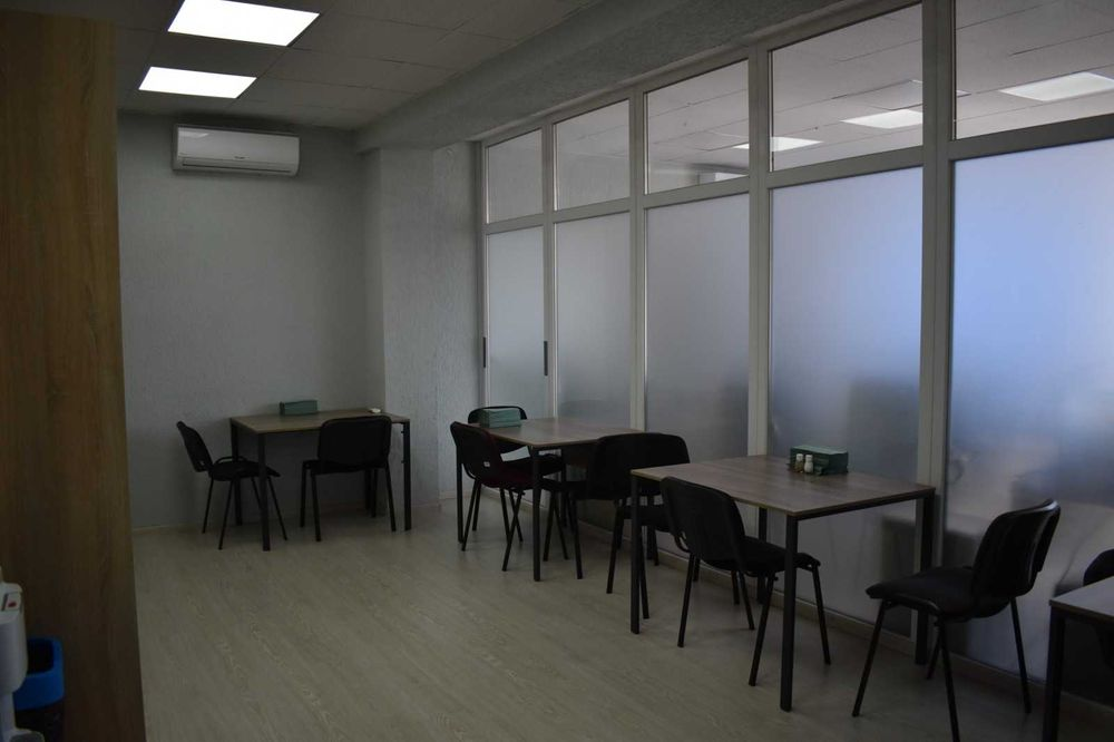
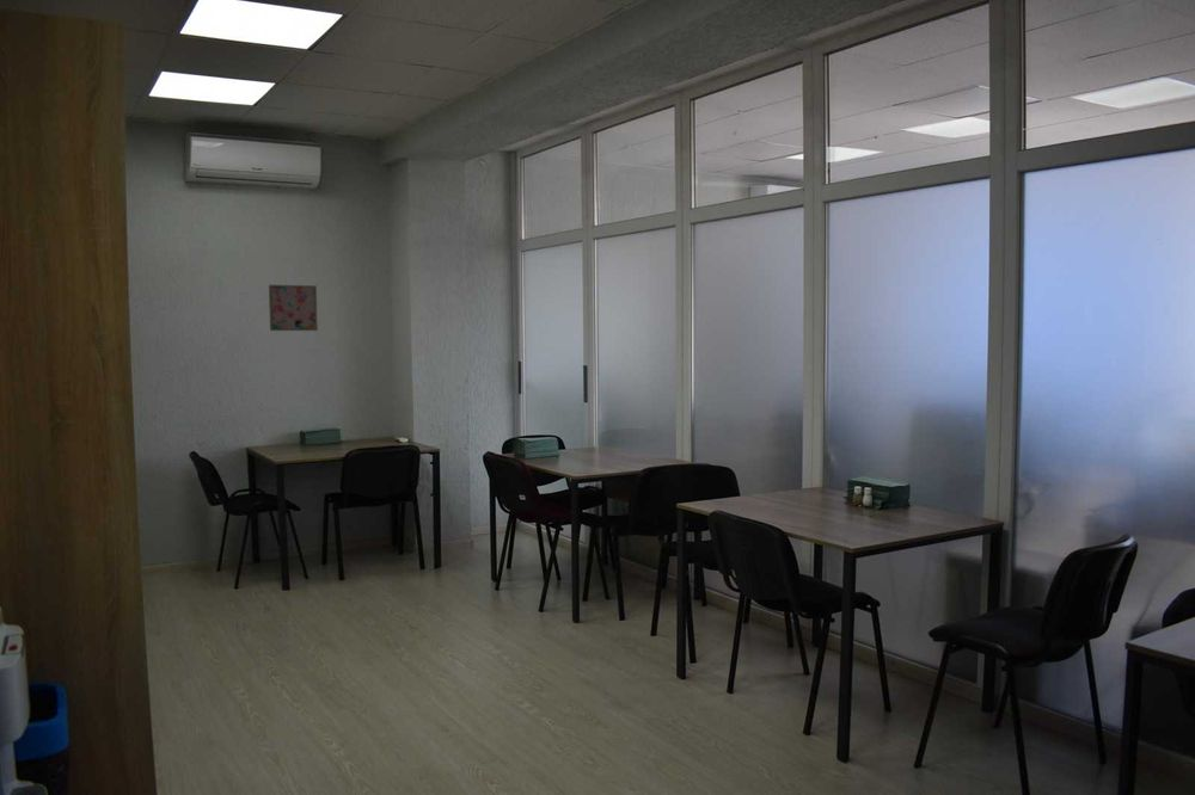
+ wall art [268,284,319,332]
